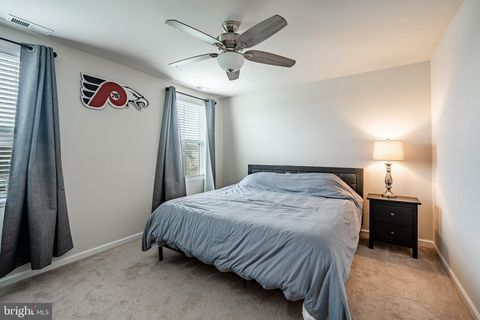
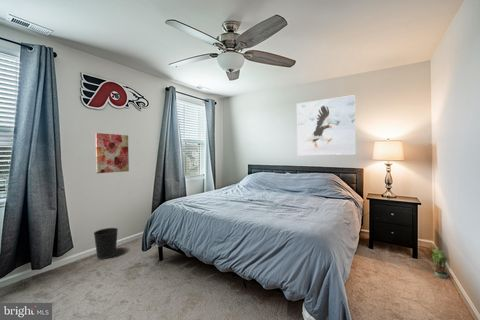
+ potted plant [424,242,451,280]
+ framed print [296,94,357,156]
+ wastebasket [93,227,119,260]
+ wall art [95,132,130,174]
